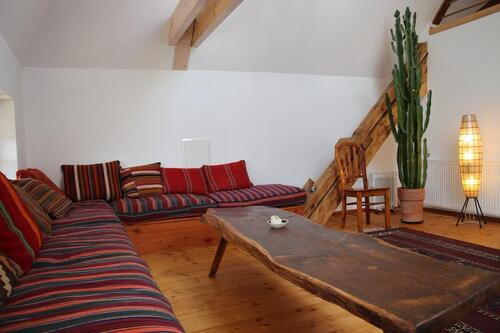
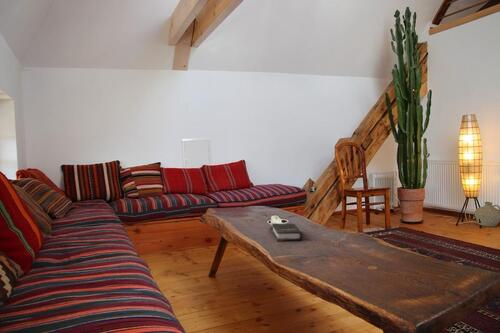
+ hardback book [271,222,303,242]
+ ceramic jug [474,201,500,227]
